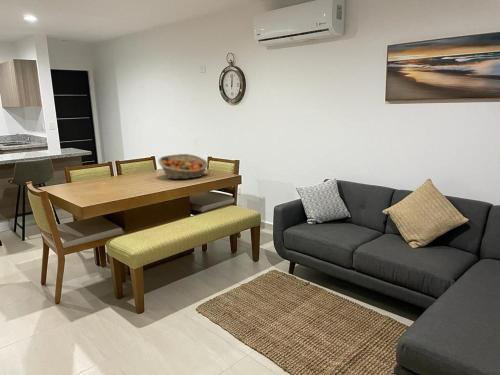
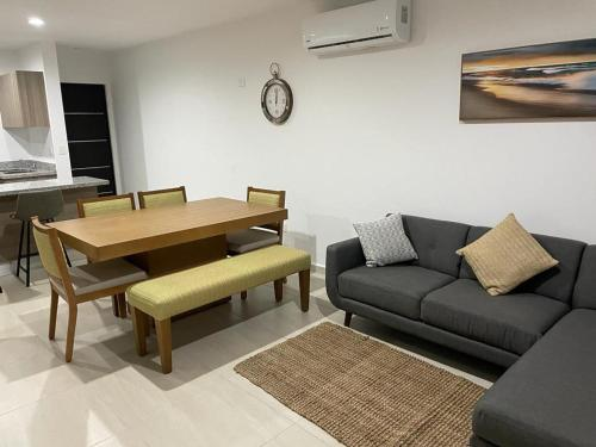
- fruit basket [157,153,210,180]
